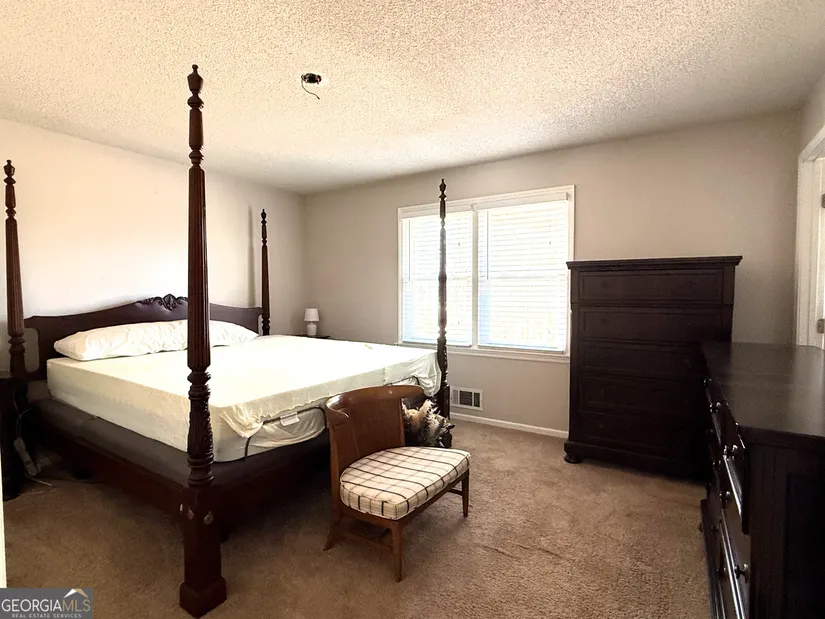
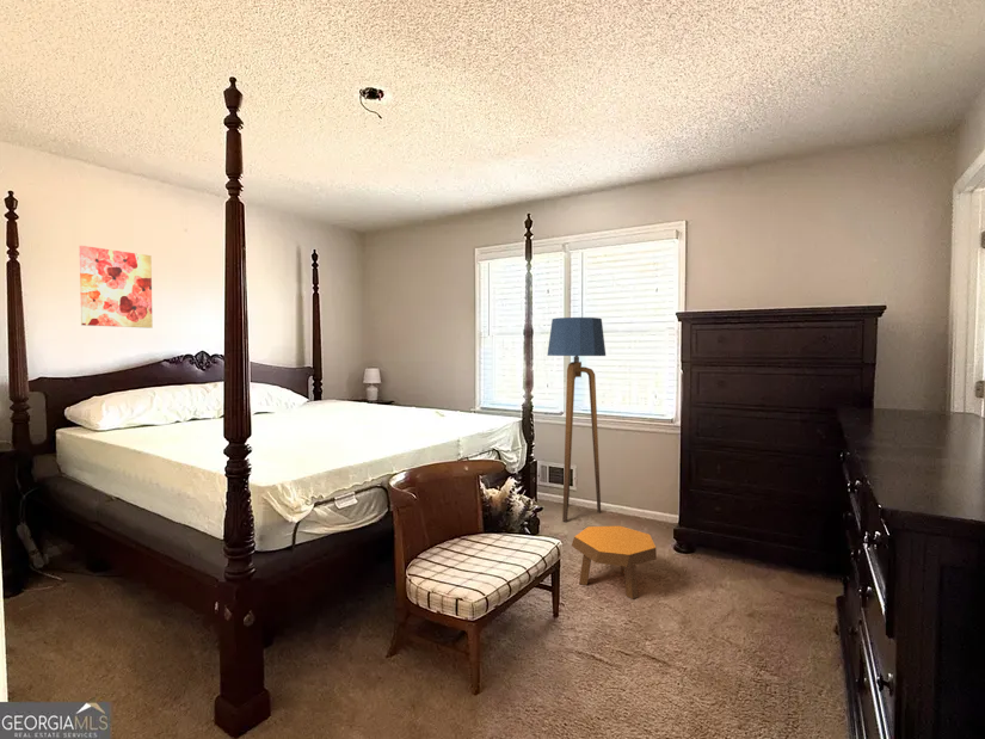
+ footstool [571,525,658,601]
+ floor lamp [547,316,607,523]
+ wall art [78,245,154,330]
